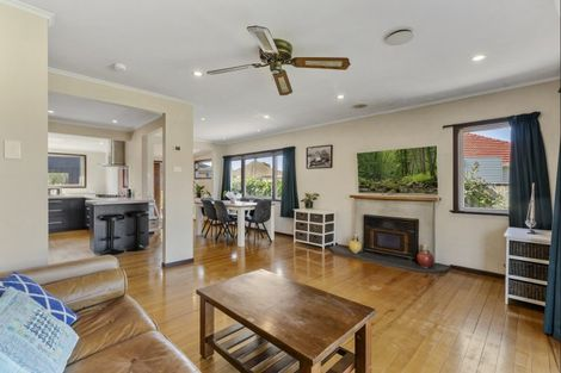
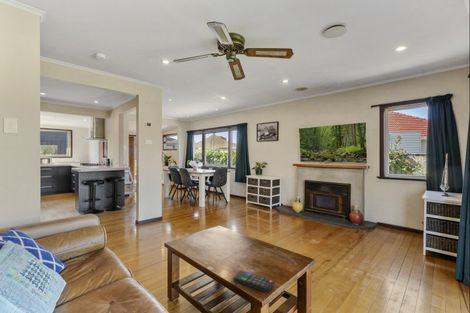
+ remote control [233,270,275,294]
